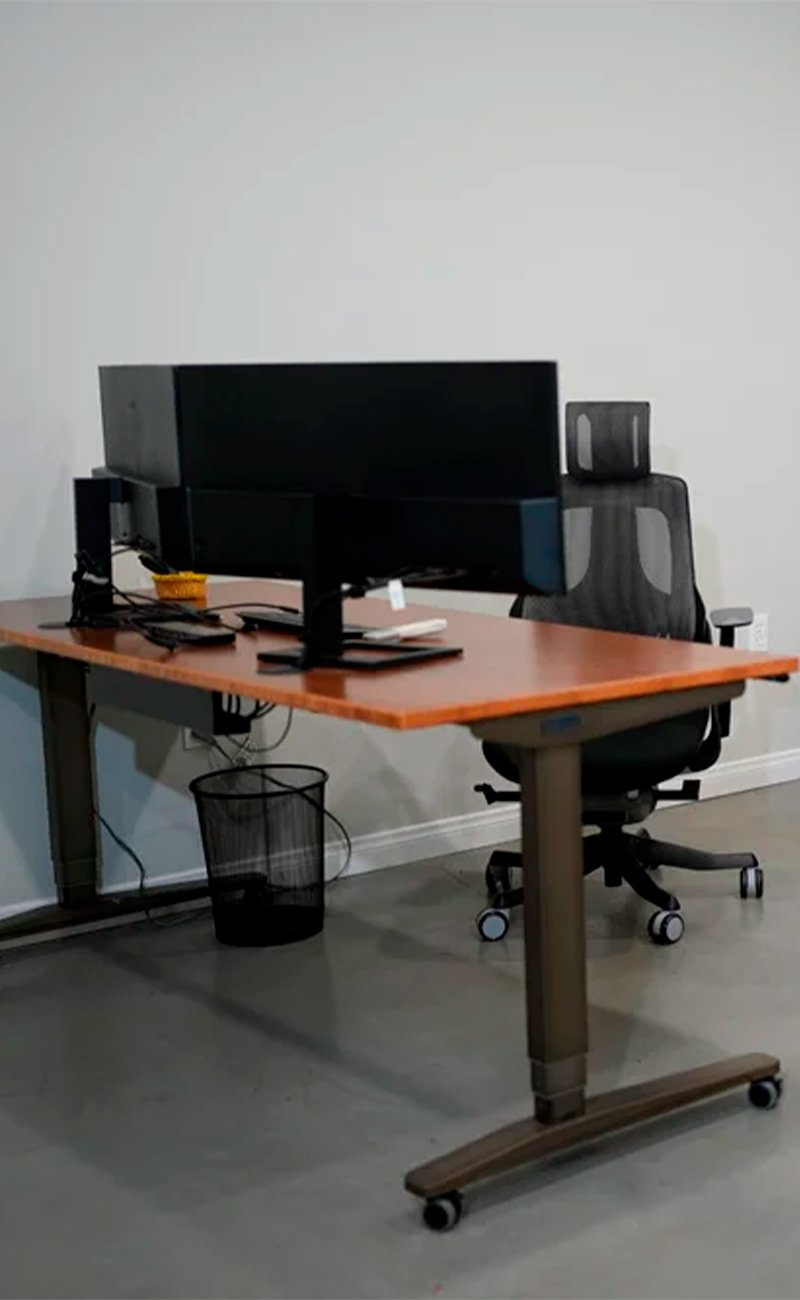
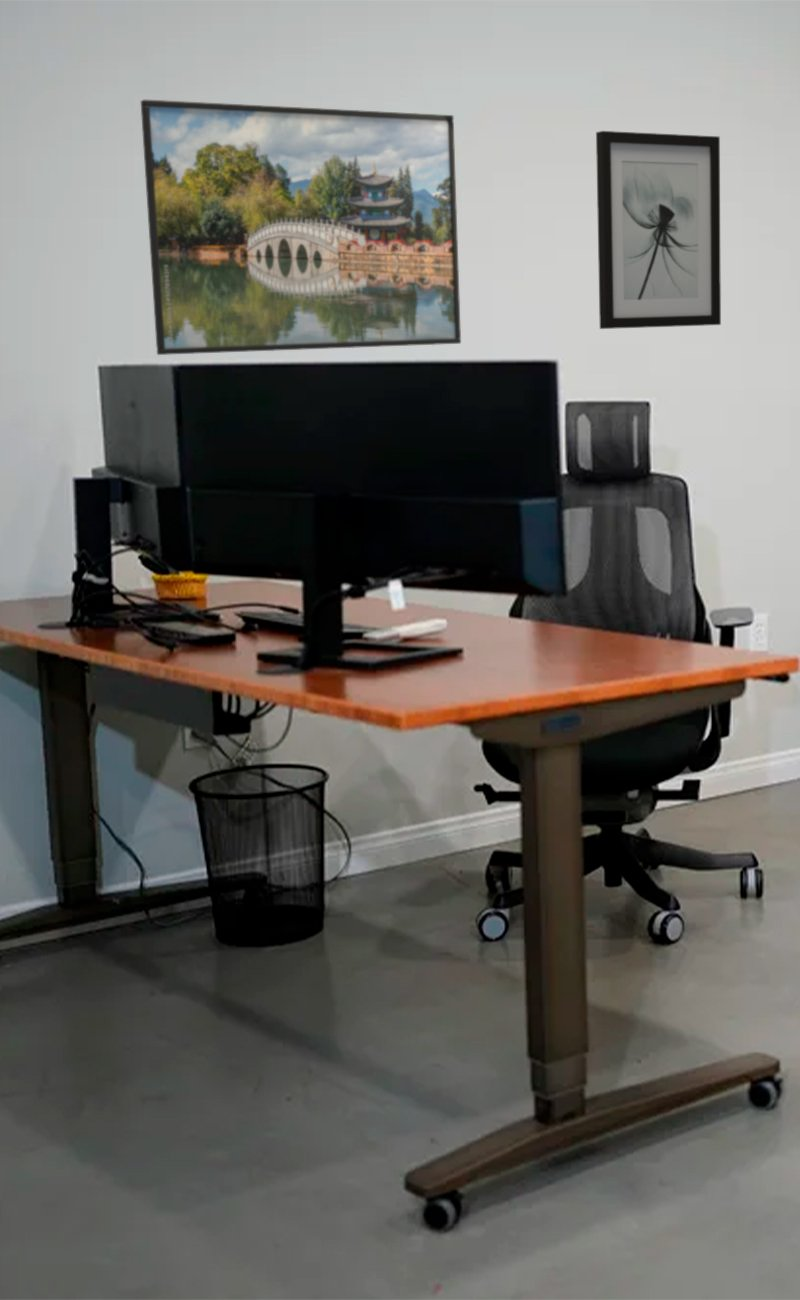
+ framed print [140,98,462,356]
+ wall art [595,130,722,330]
